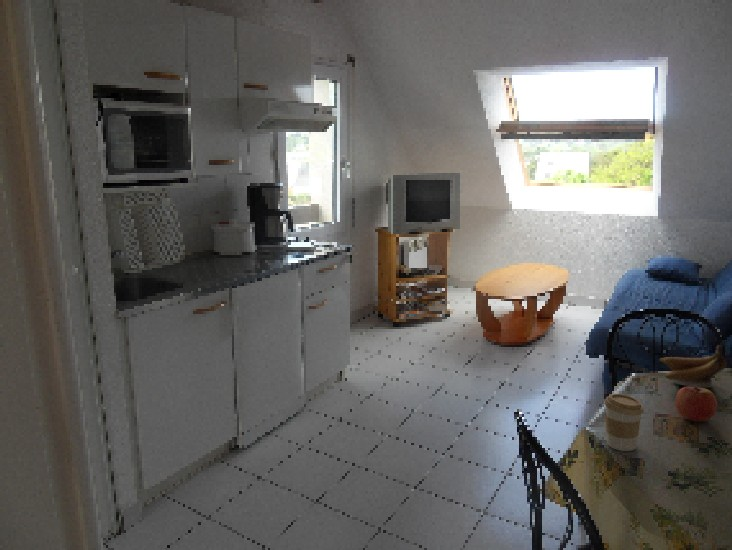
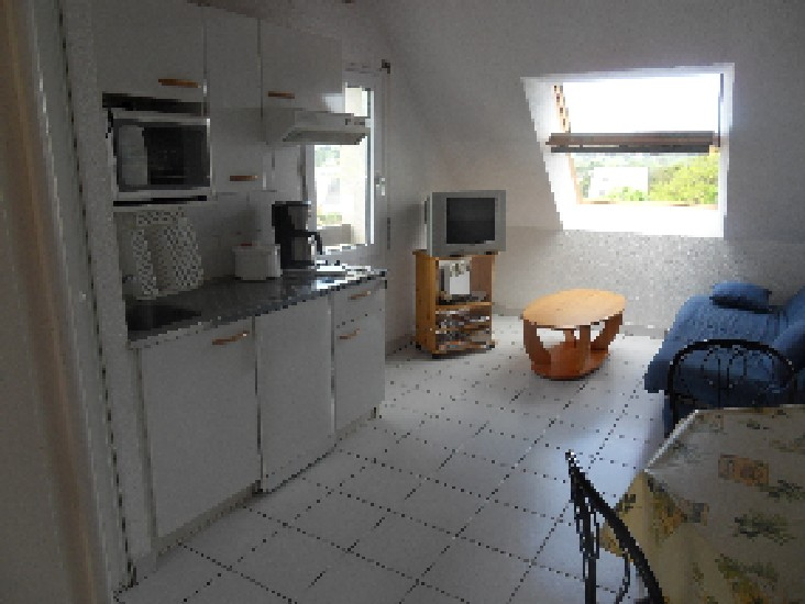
- coffee cup [604,393,644,452]
- fruit [675,386,718,422]
- banana [658,344,728,389]
